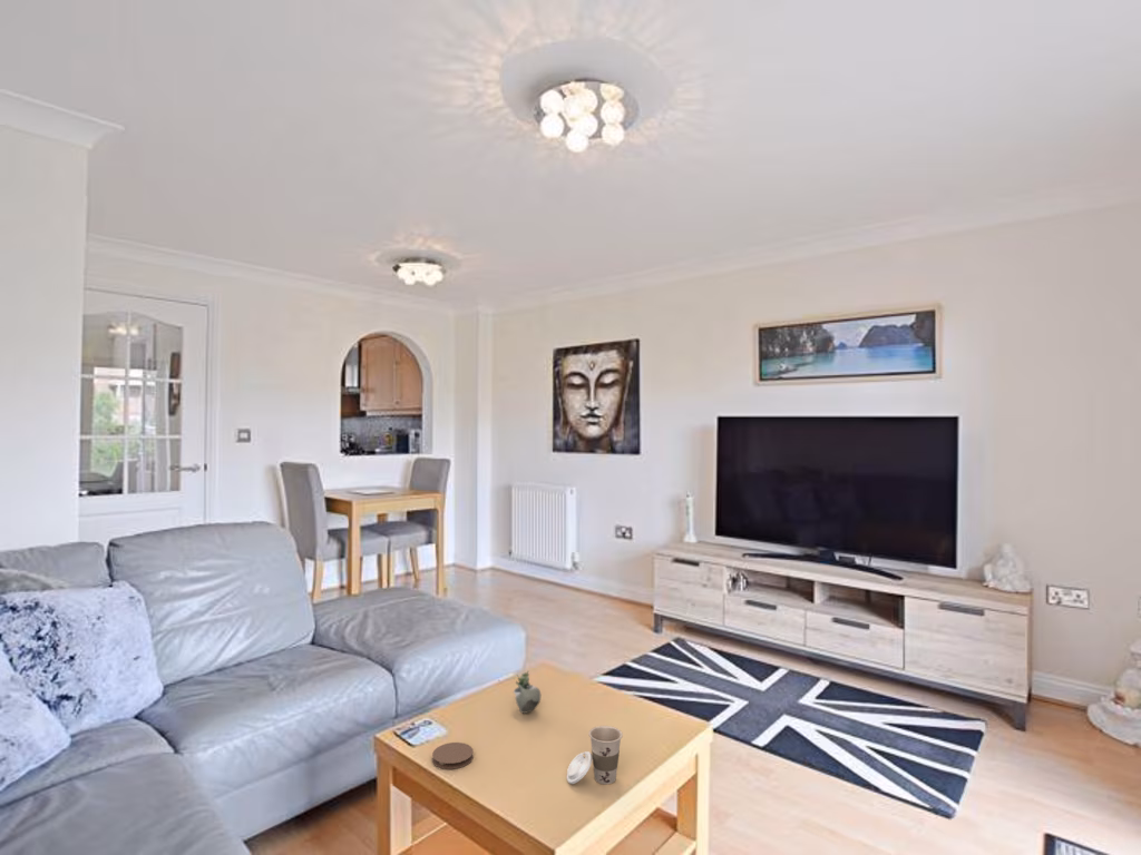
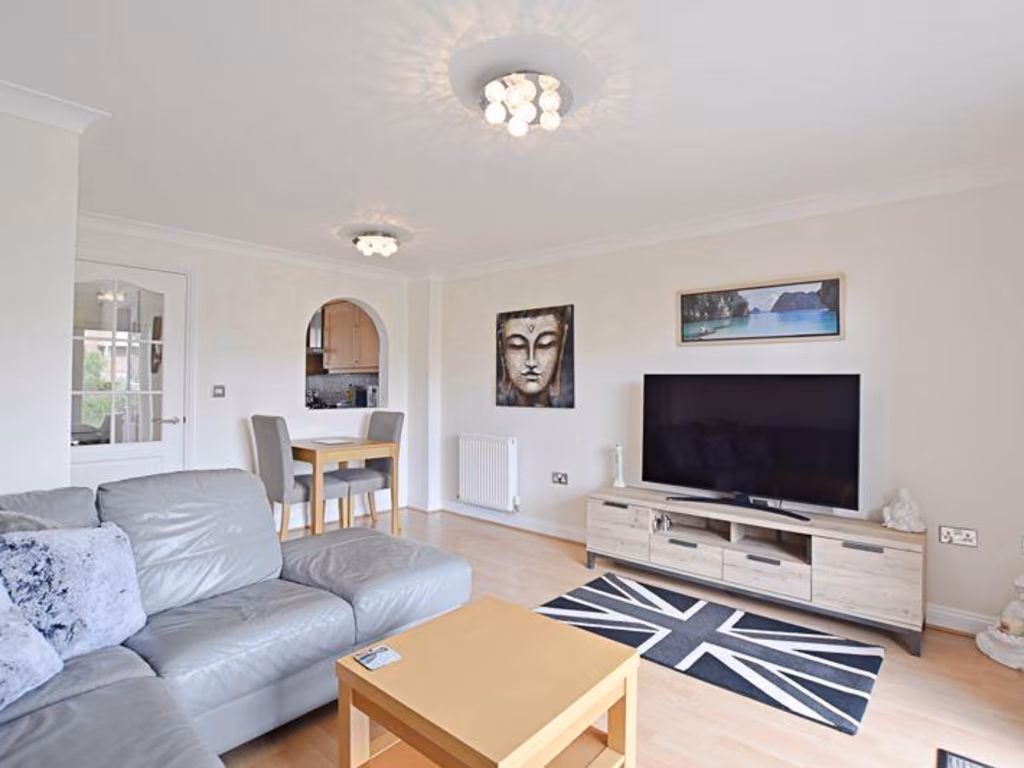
- succulent plant [497,669,542,715]
- cup [566,725,624,786]
- coaster [431,741,475,770]
